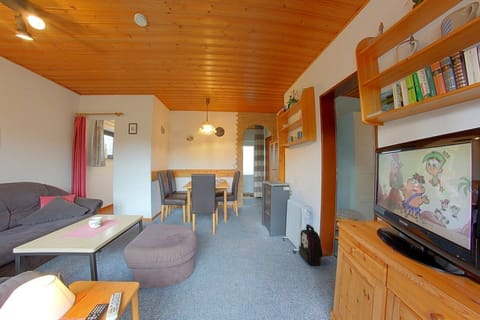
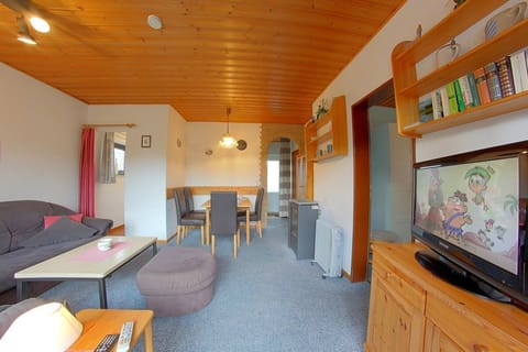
- backpack [298,223,324,266]
